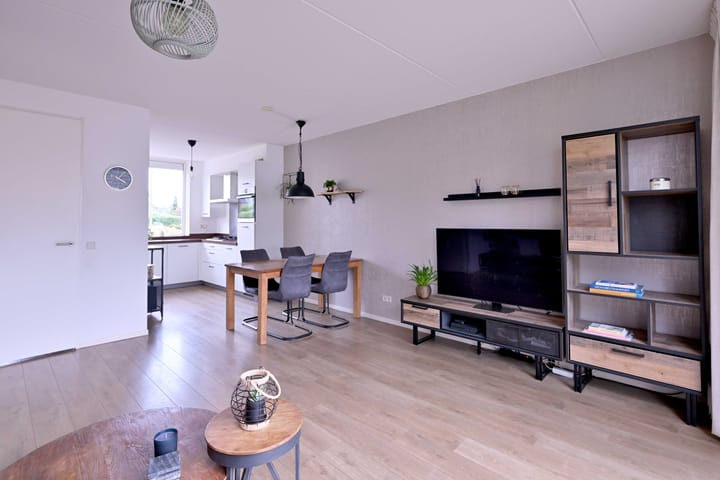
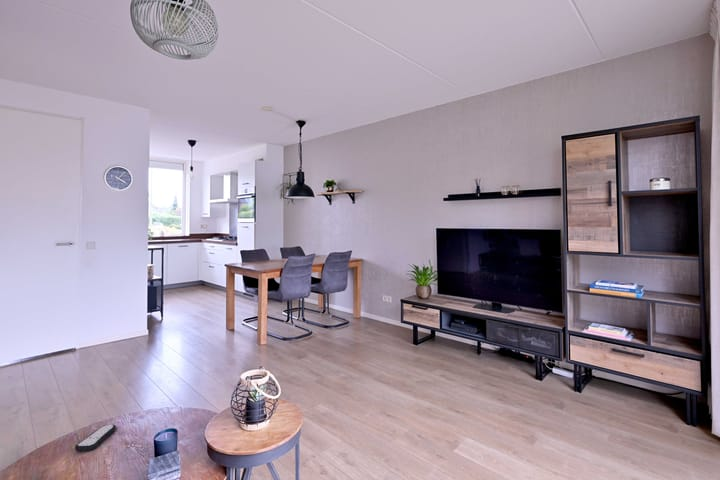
+ remote control [74,424,117,452]
